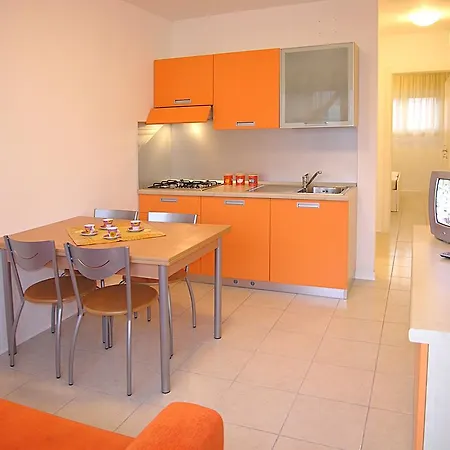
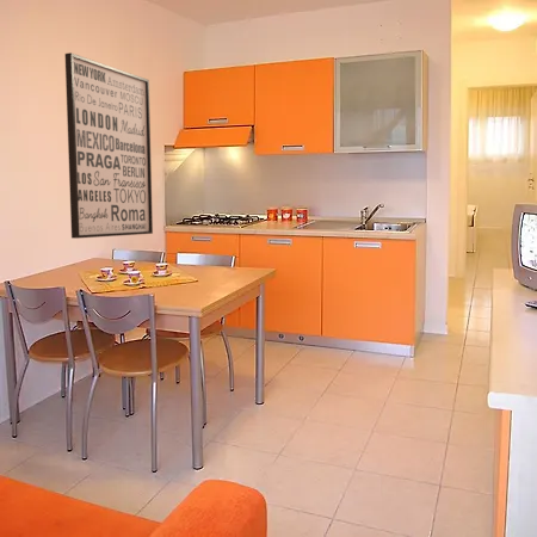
+ wall art [64,51,154,240]
